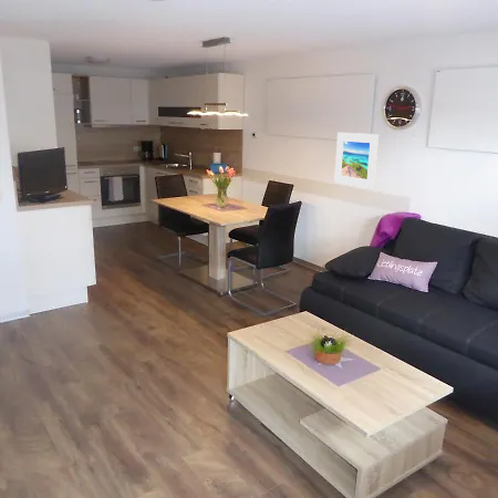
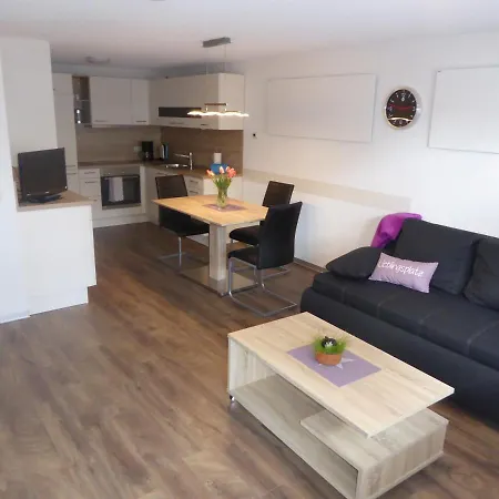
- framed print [333,132,380,189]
